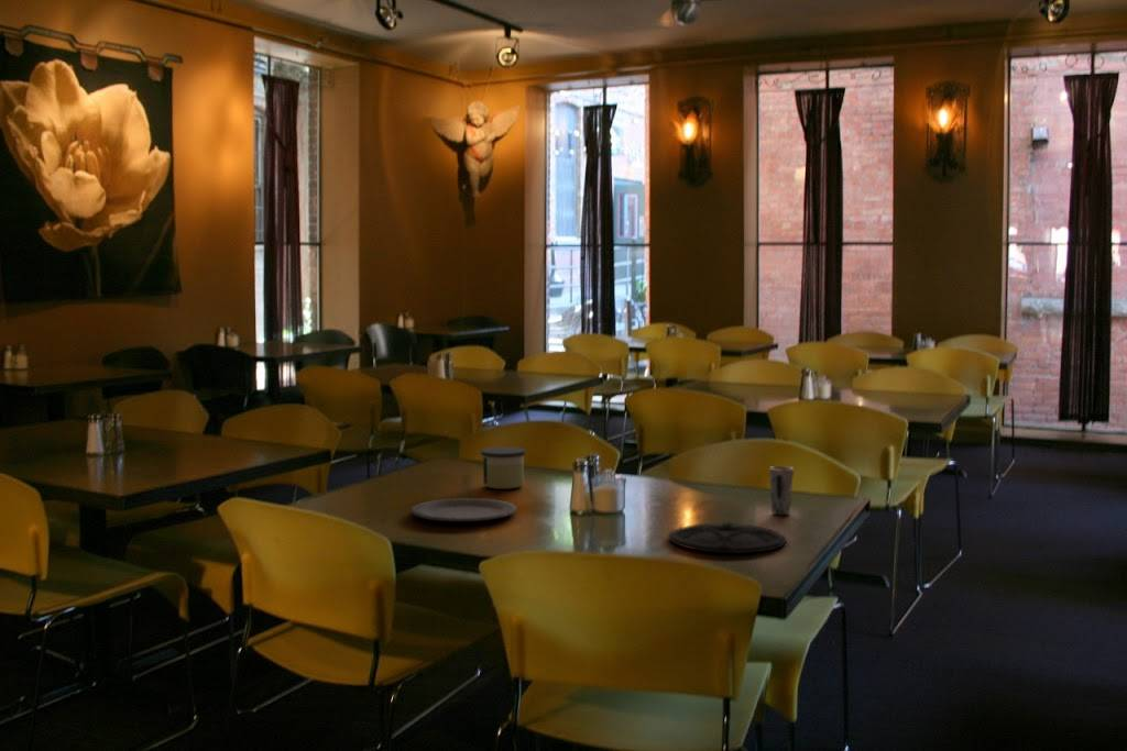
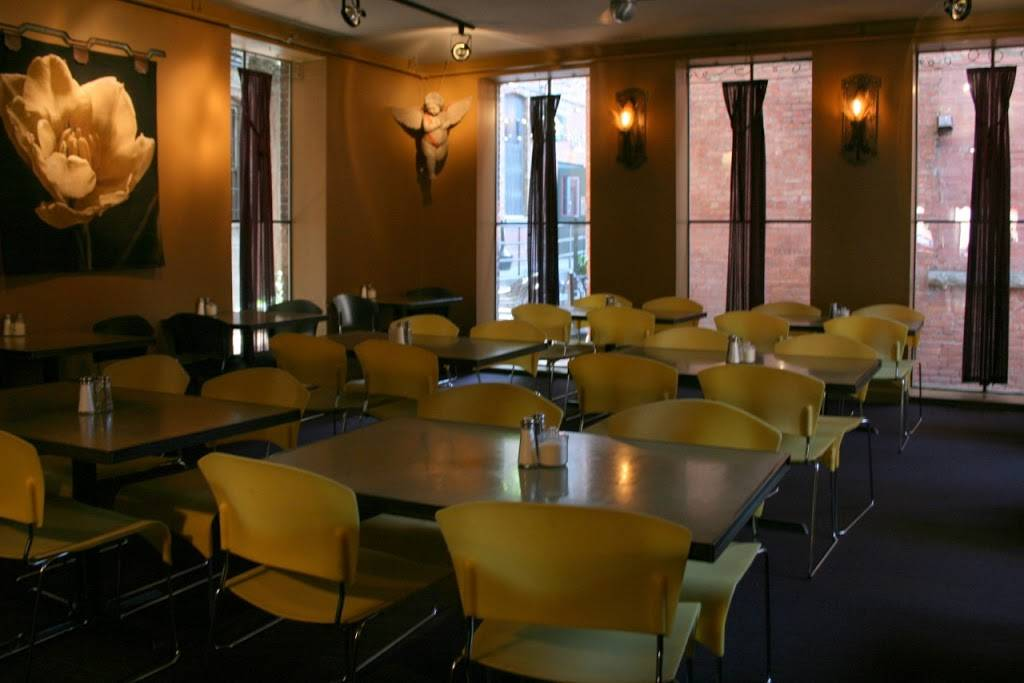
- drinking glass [768,465,795,516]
- plate [409,497,518,522]
- candle [480,445,527,490]
- plate [667,521,788,554]
